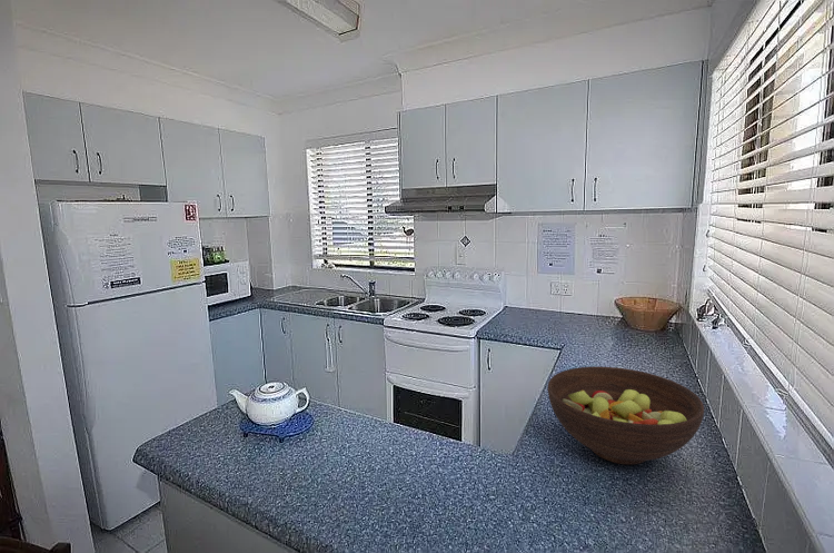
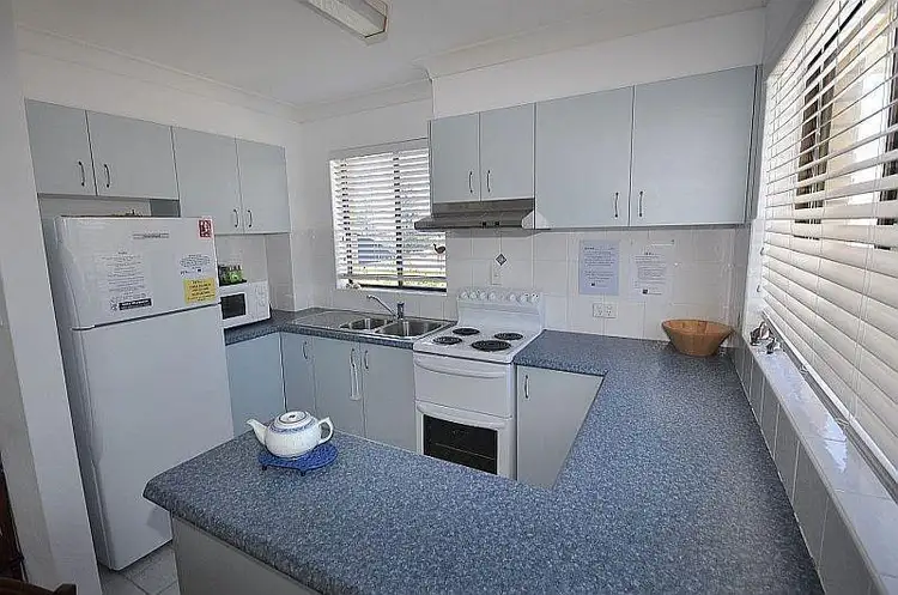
- fruit bowl [547,366,705,465]
